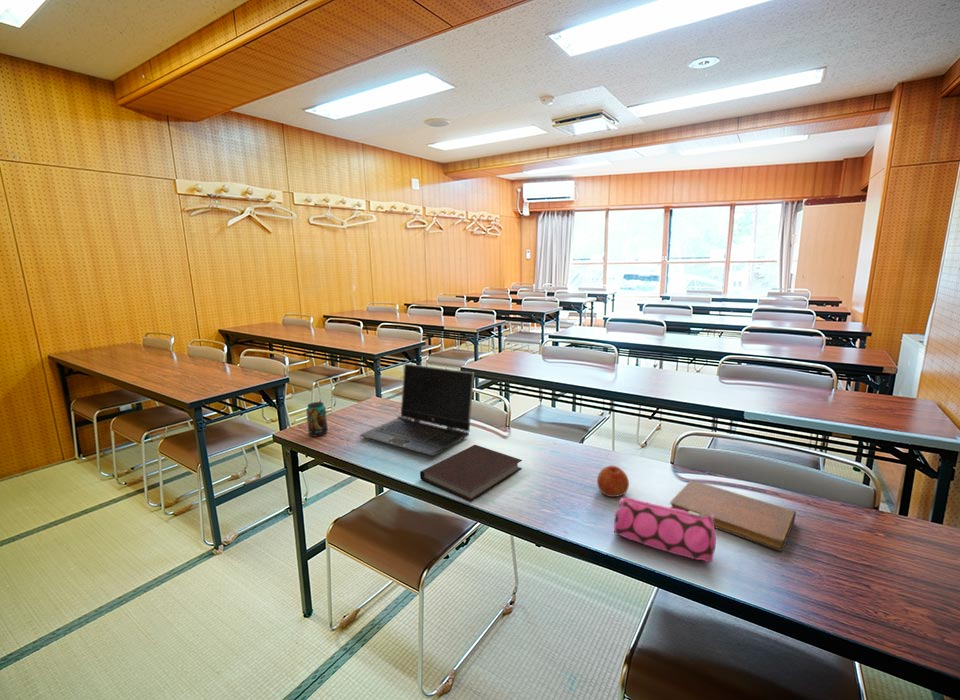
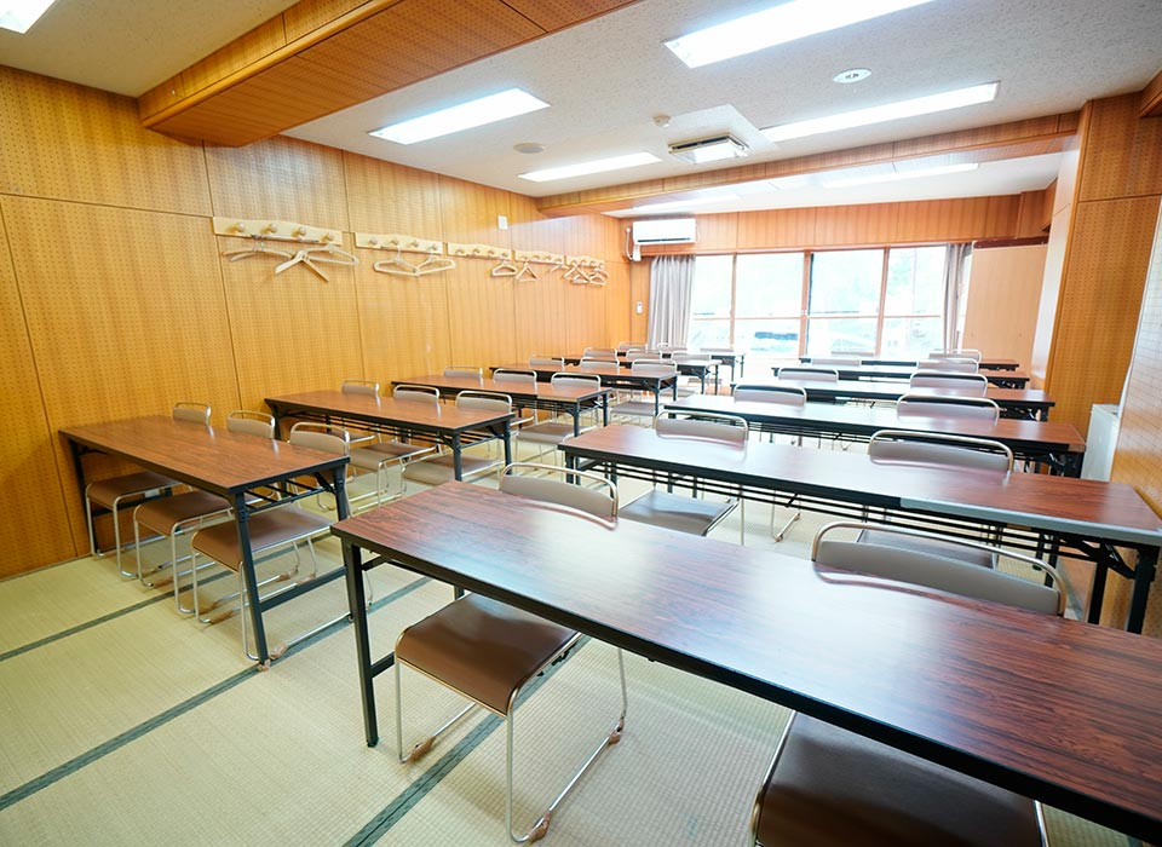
- notebook [669,479,797,552]
- beverage can [305,401,329,437]
- apple [596,465,630,498]
- notebook [419,444,523,503]
- pencil case [613,496,717,564]
- laptop computer [359,363,475,457]
